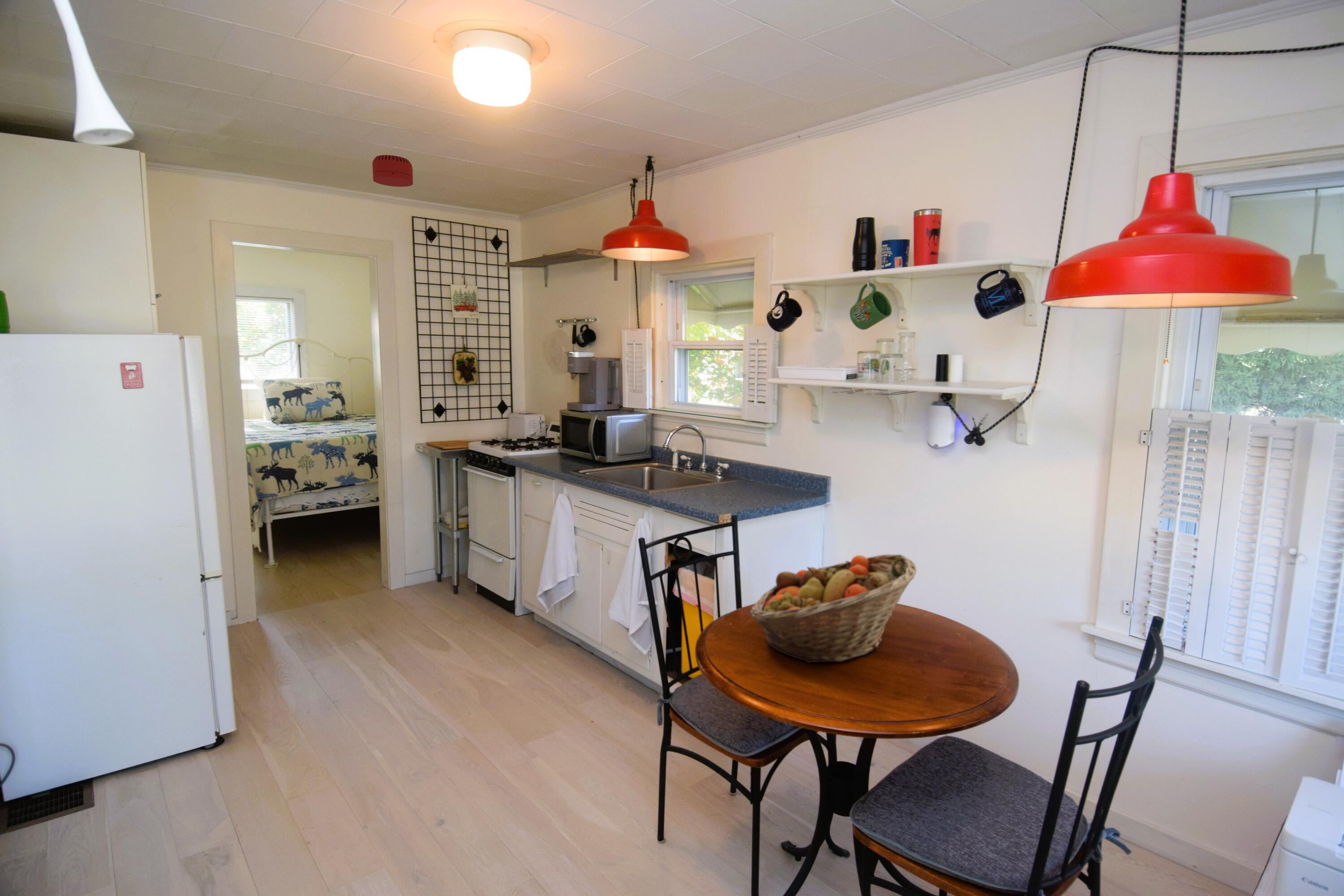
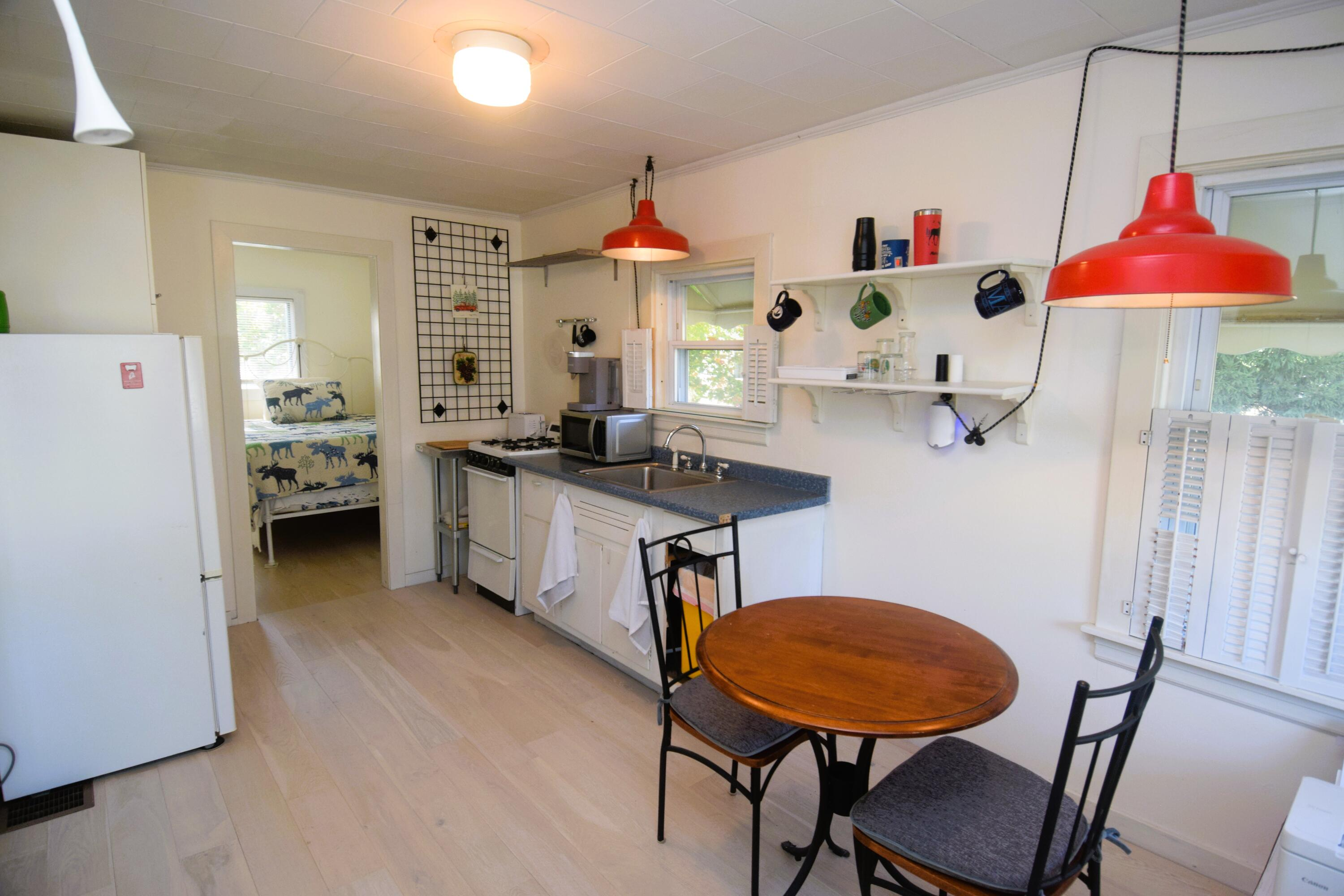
- smoke detector [372,155,414,187]
- fruit basket [750,554,917,663]
